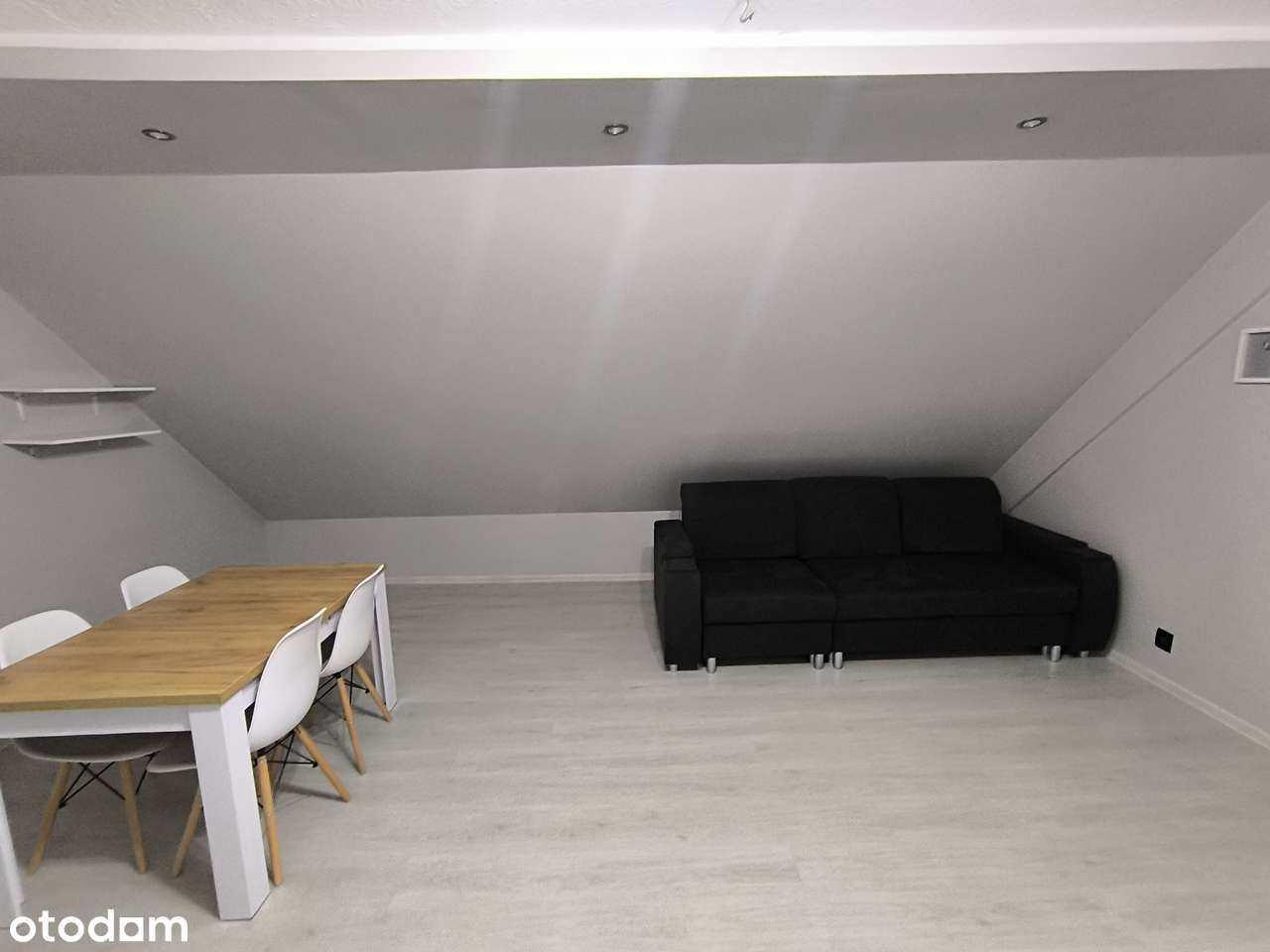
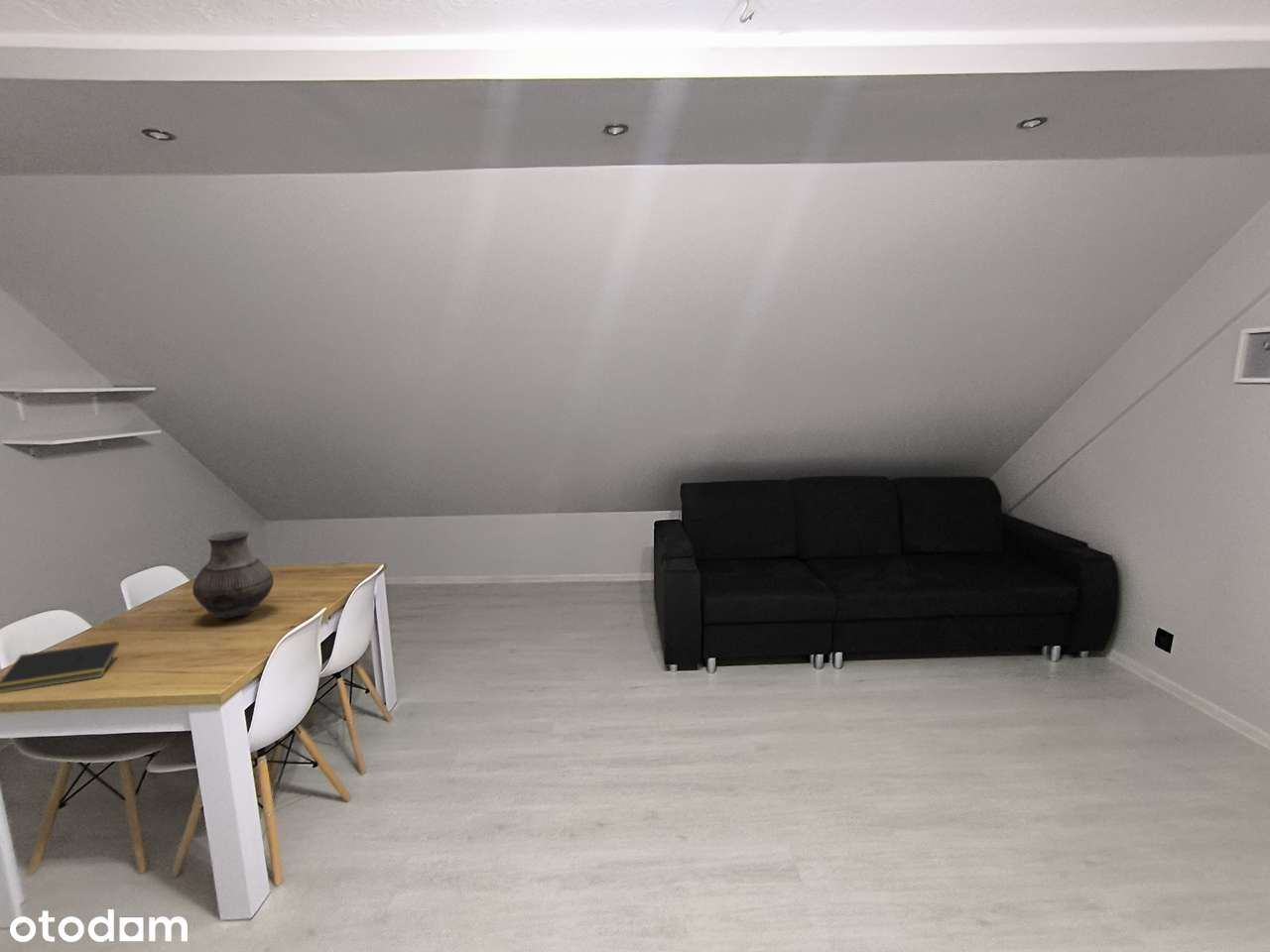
+ notepad [0,641,120,694]
+ vase [191,530,275,619]
